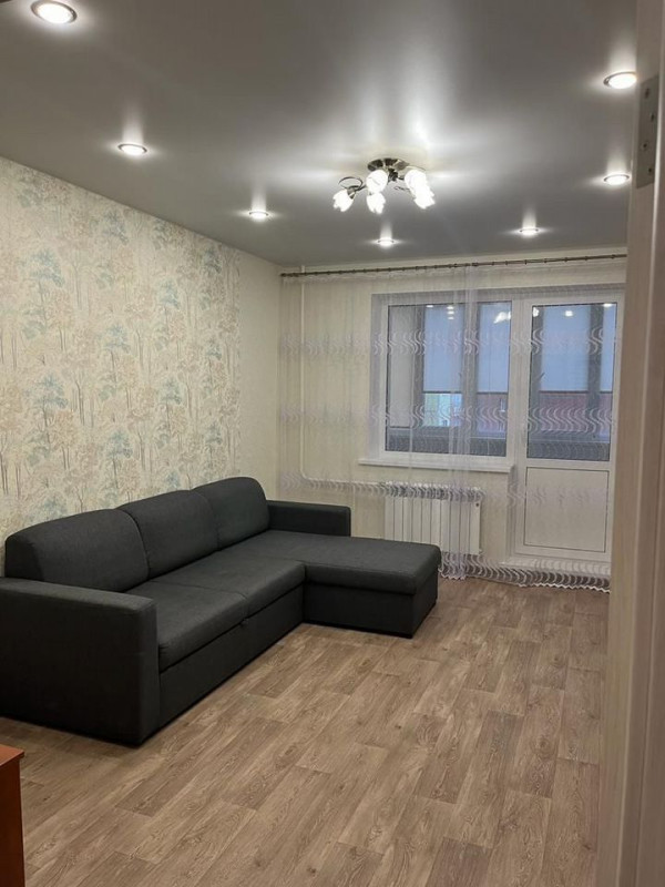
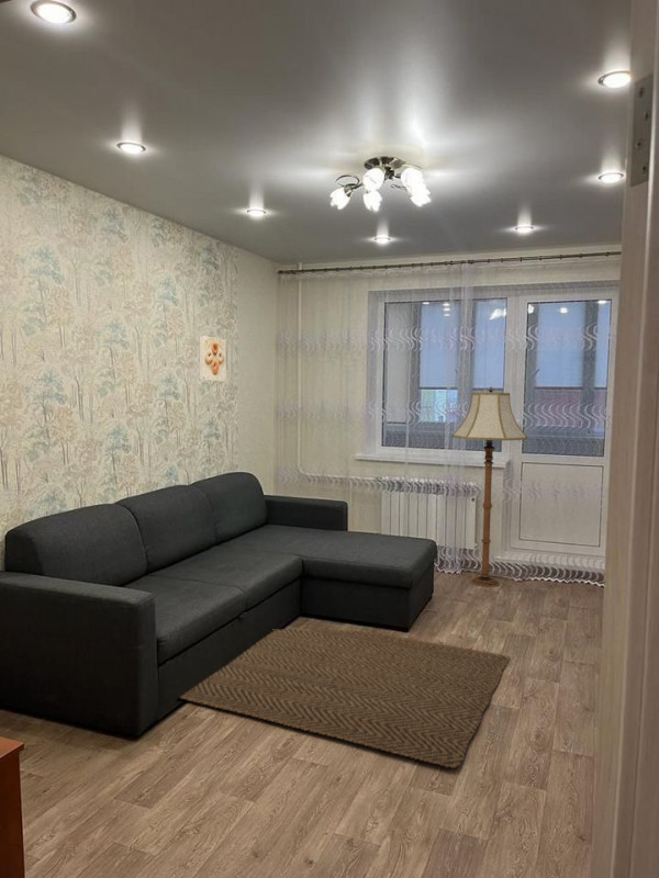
+ floor lamp [451,386,528,588]
+ rug [179,629,511,769]
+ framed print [198,335,227,382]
